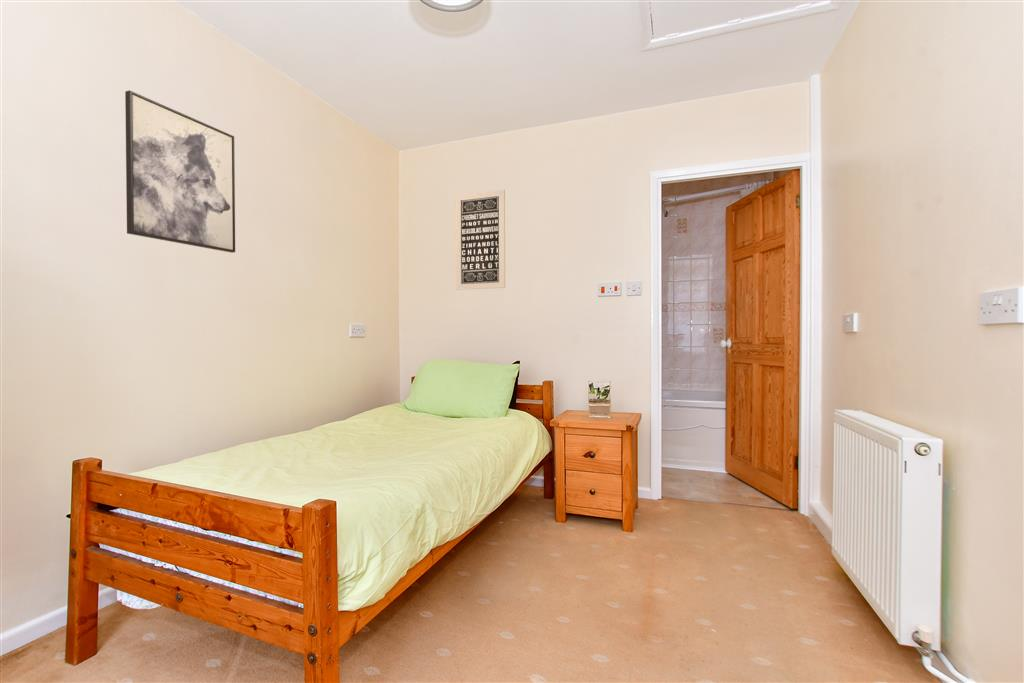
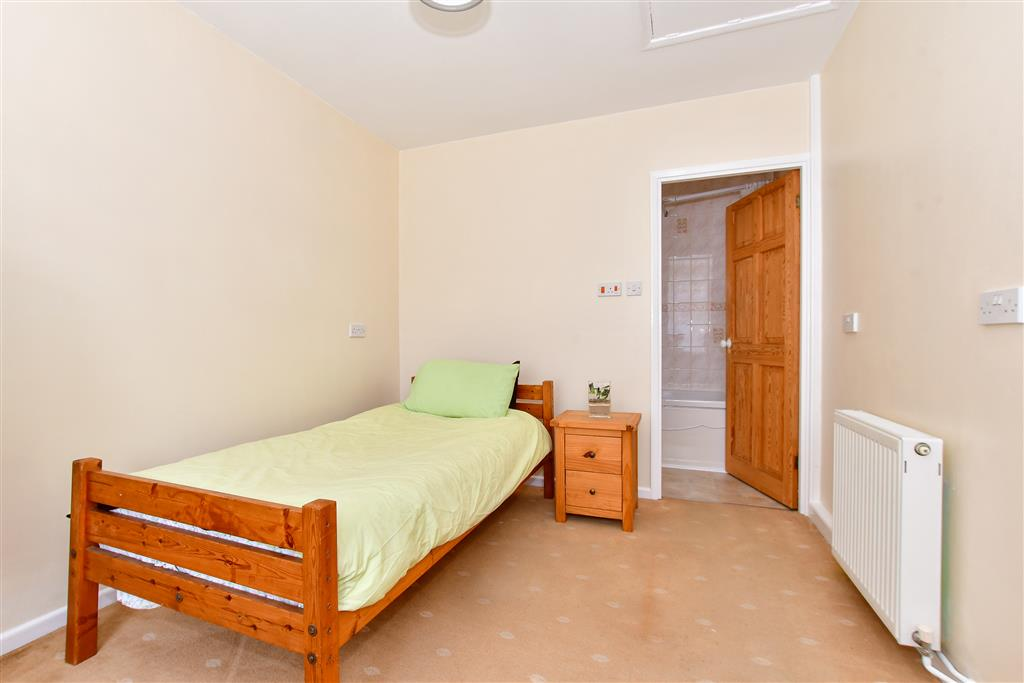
- wall art [124,89,236,254]
- wall art [455,189,506,291]
